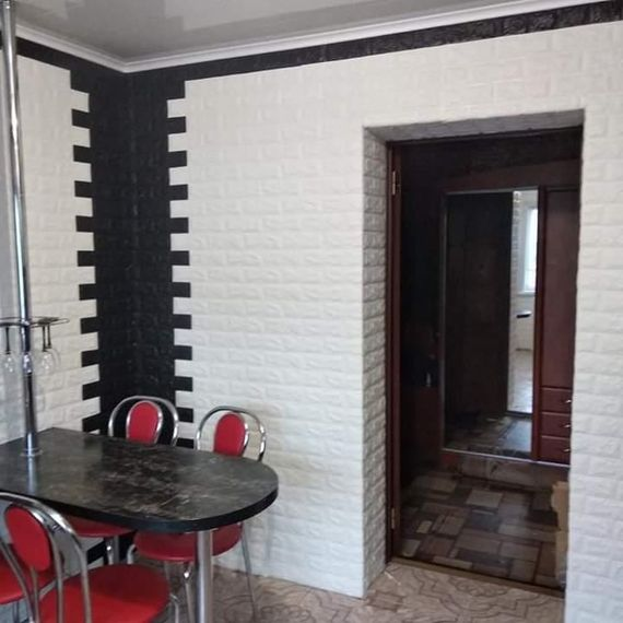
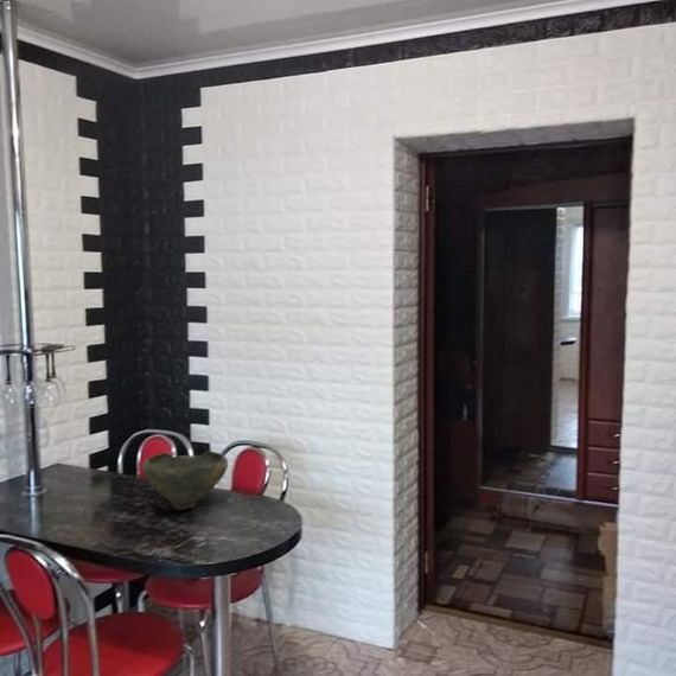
+ bowl [141,449,229,511]
